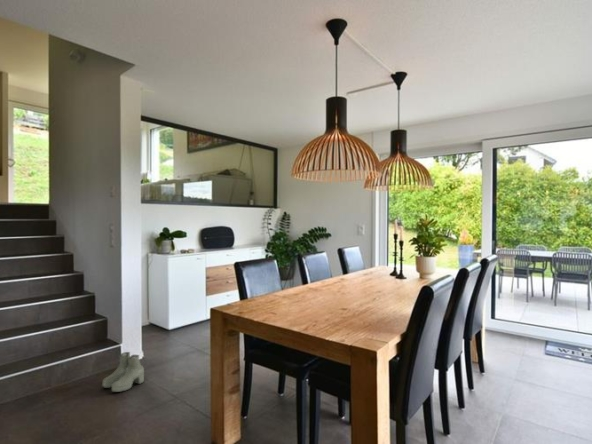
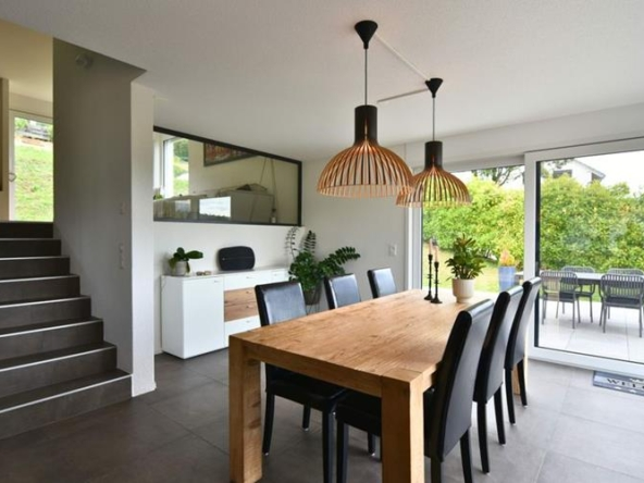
- boots [101,351,145,393]
